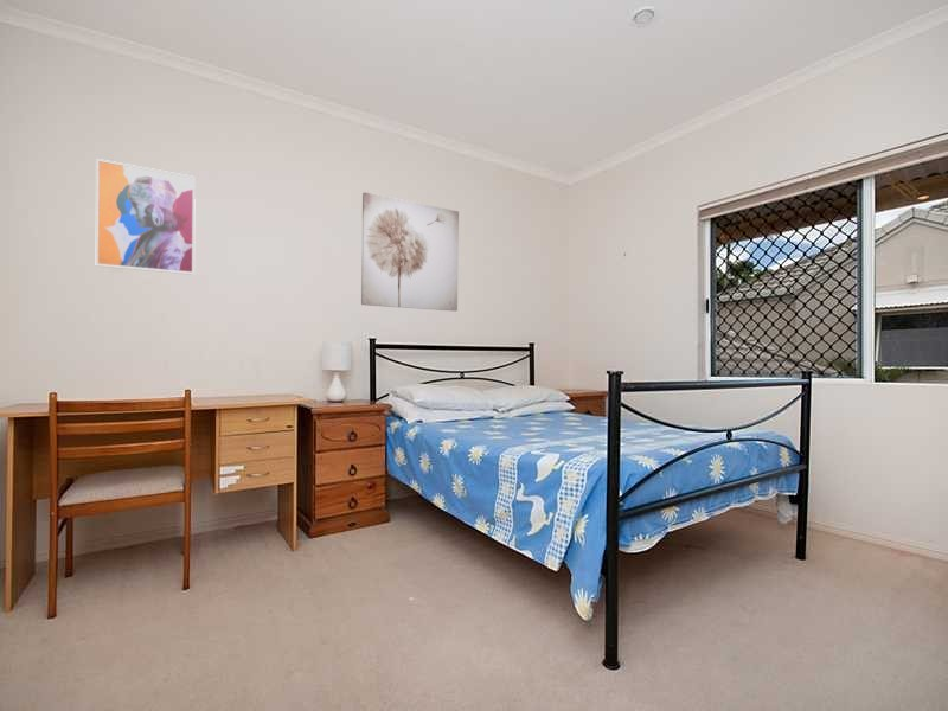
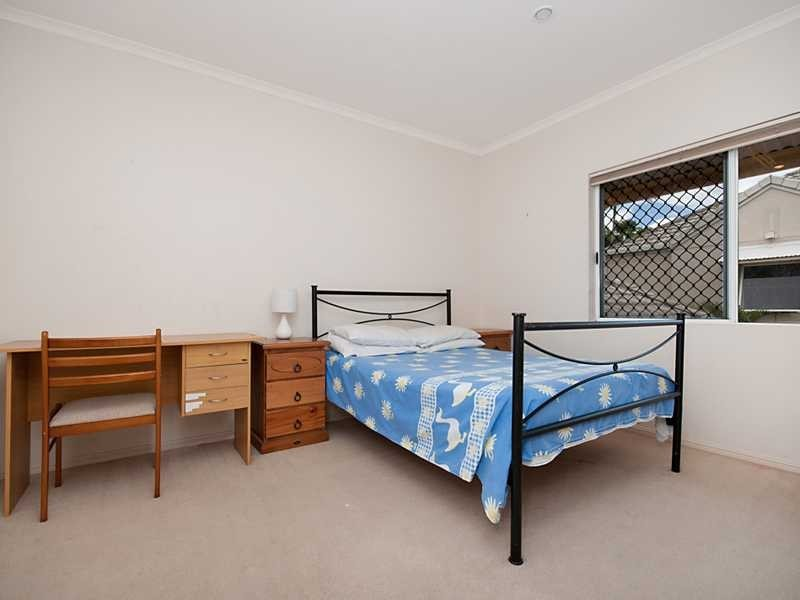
- wall art [95,158,197,276]
- wall art [360,191,460,313]
